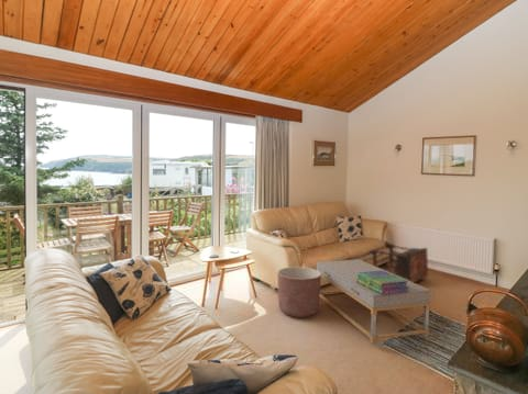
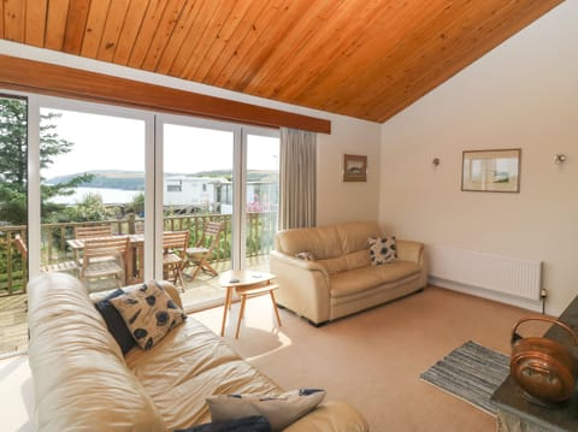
- planter [276,266,322,318]
- side table [369,240,429,283]
- stack of books [356,270,409,295]
- coffee table [316,259,431,345]
